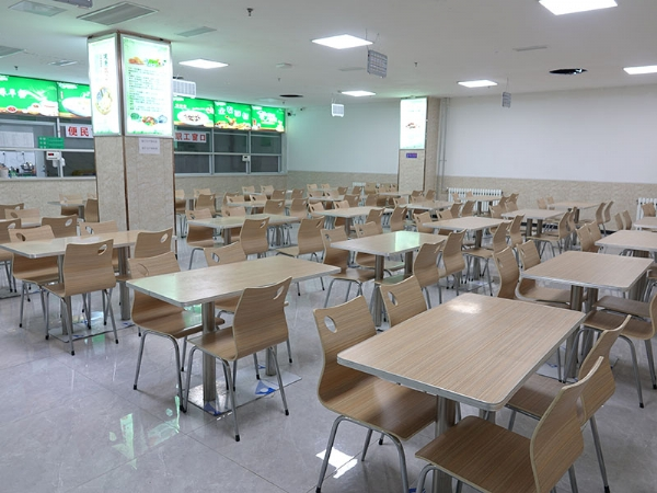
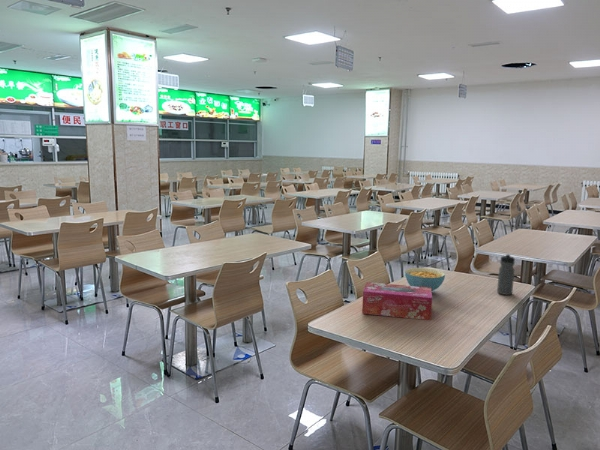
+ cereal bowl [404,267,446,292]
+ water bottle [496,253,516,296]
+ tissue box [361,281,433,321]
